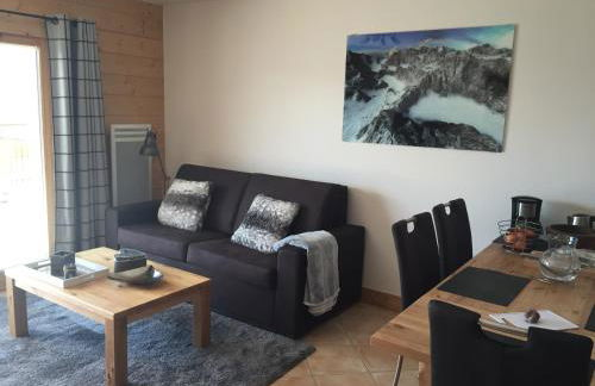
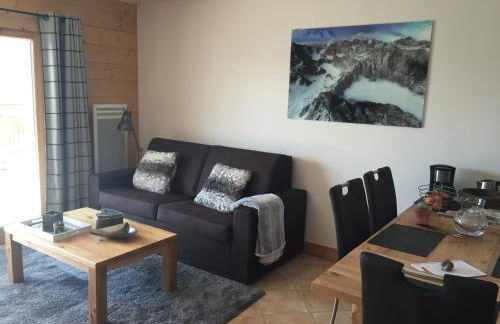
+ potted succulent [413,201,433,226]
